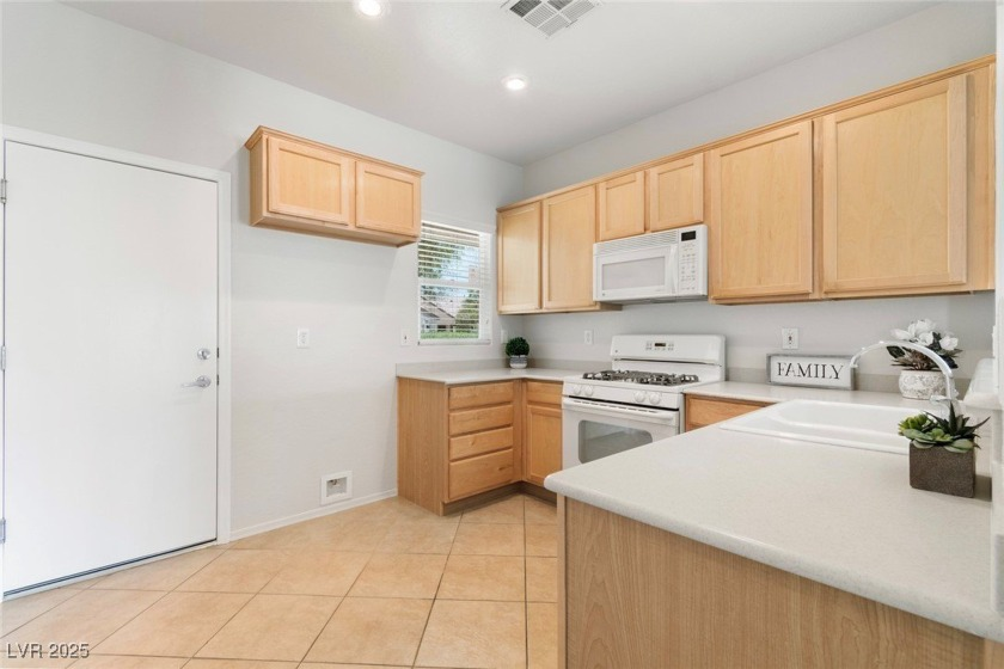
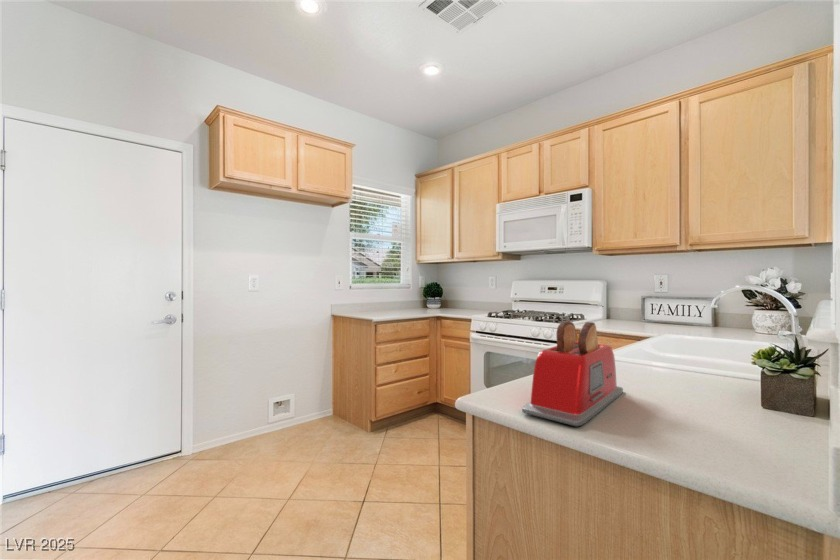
+ toaster [521,320,624,427]
